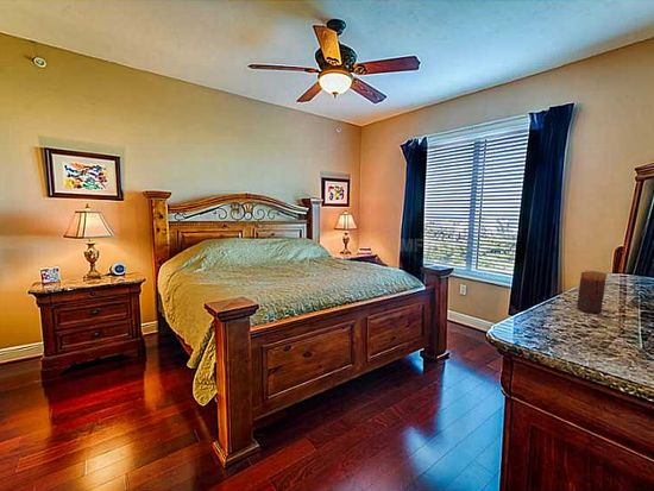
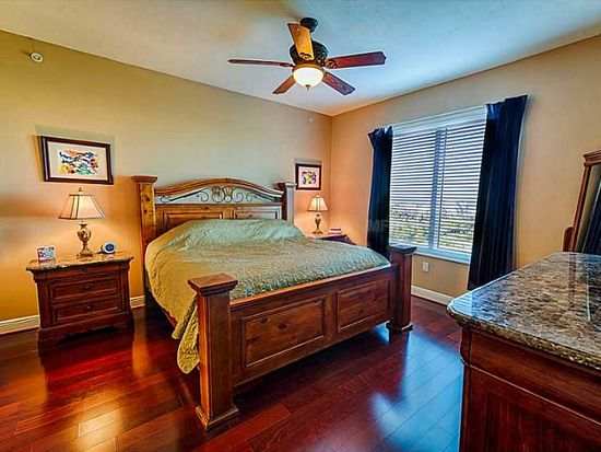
- candle [576,270,608,314]
